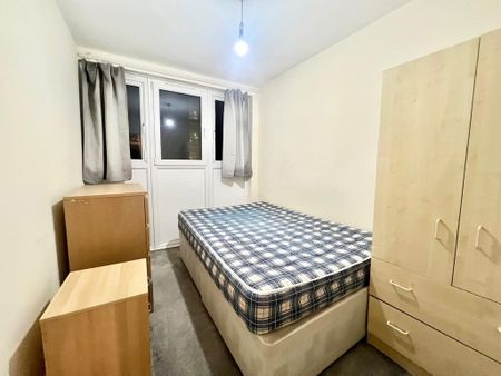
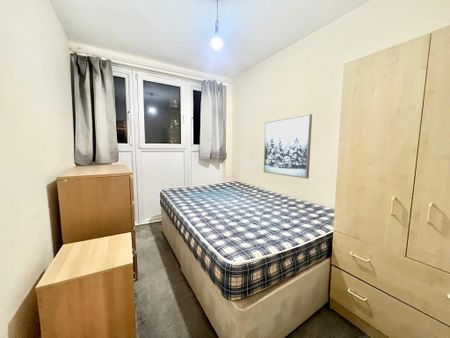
+ wall art [263,113,313,180]
